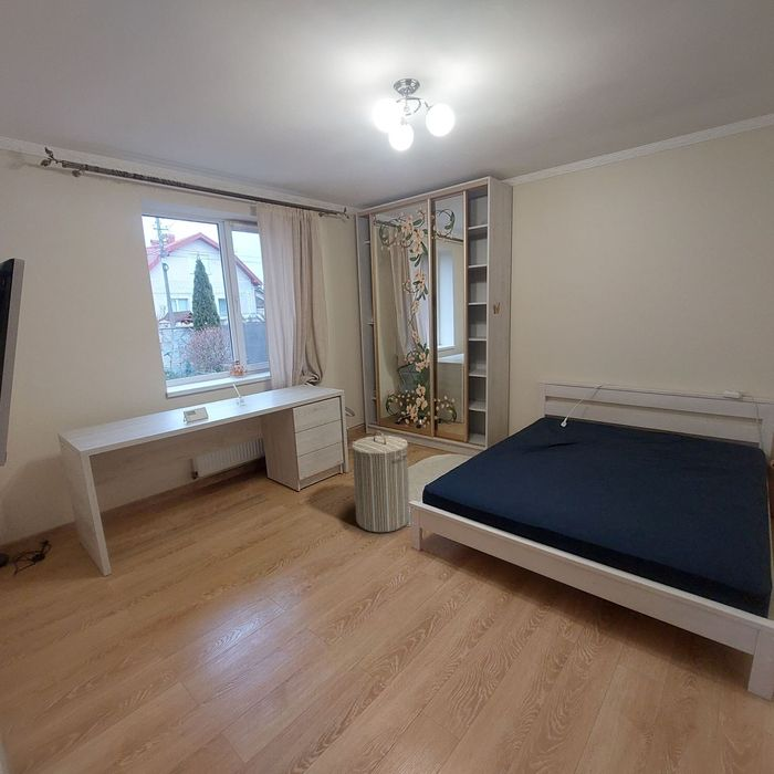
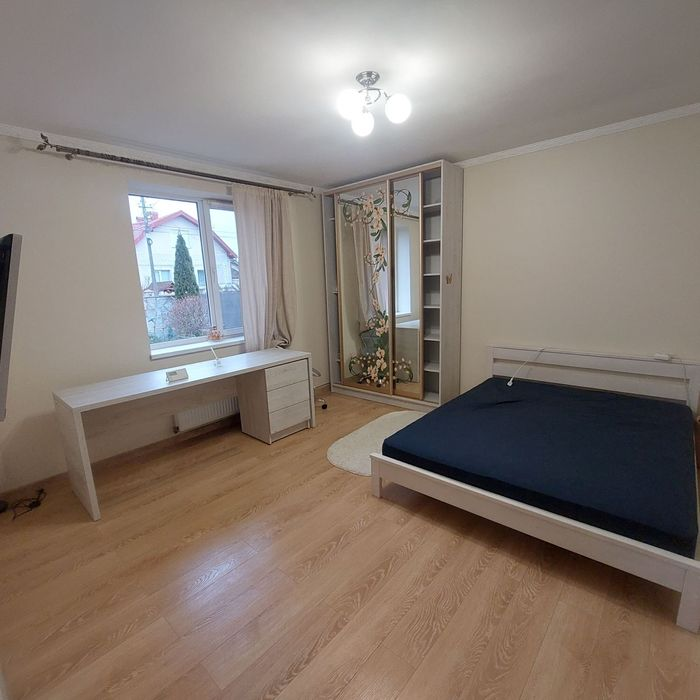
- laundry hamper [351,430,411,533]
